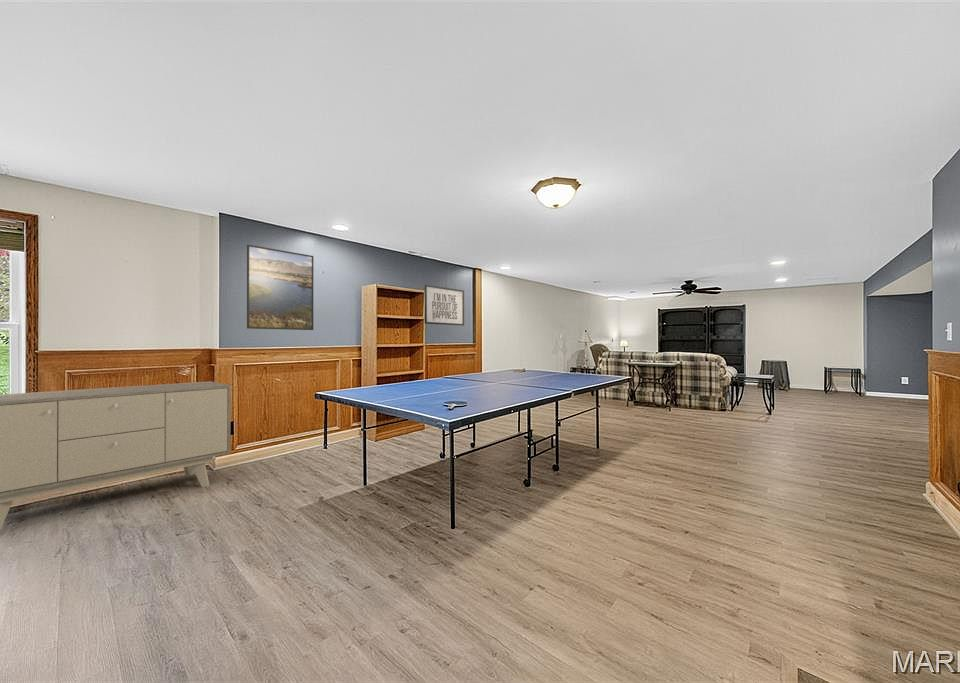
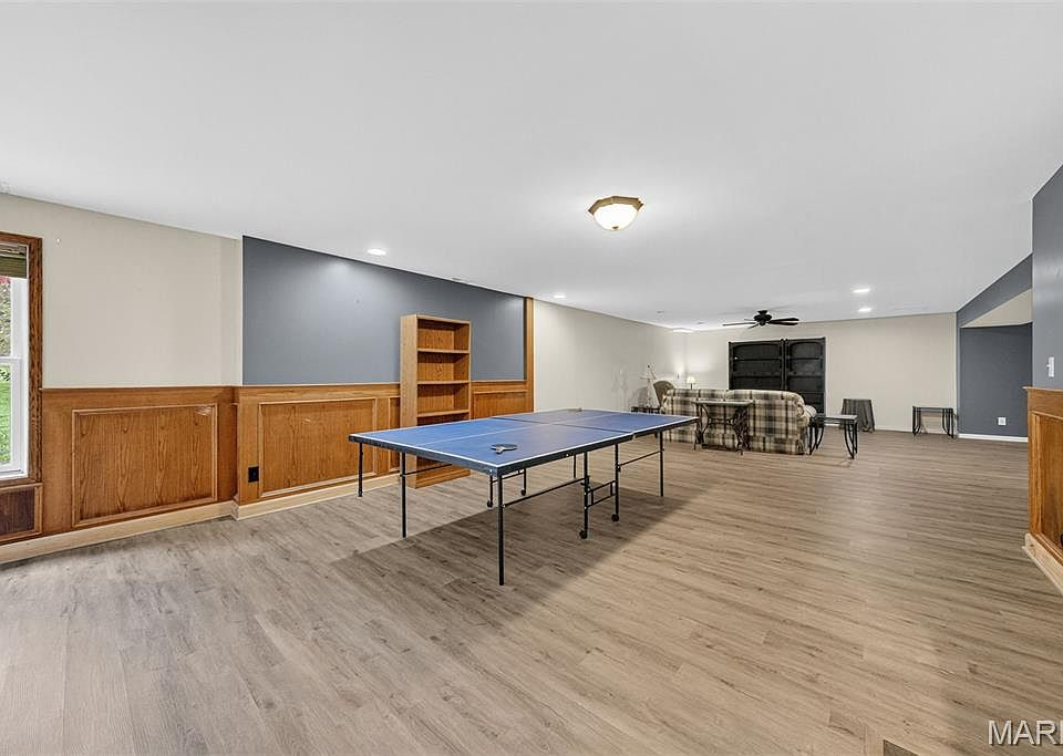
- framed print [246,244,314,331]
- sideboard [0,380,232,531]
- mirror [424,284,465,327]
